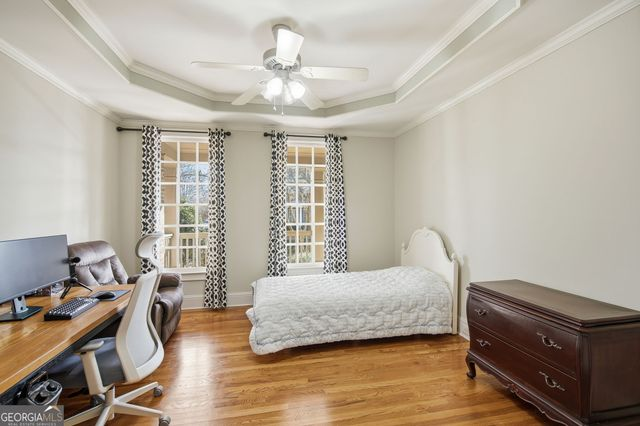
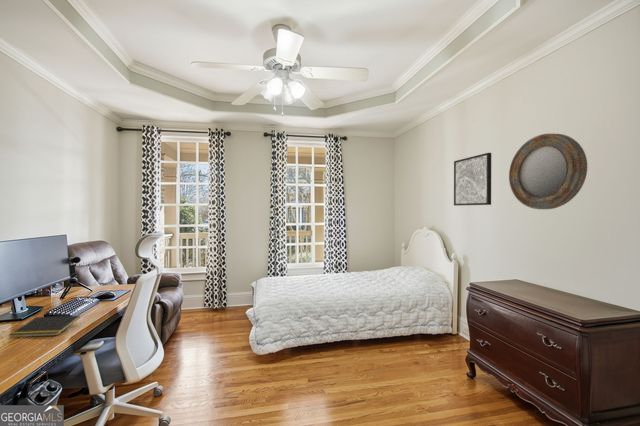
+ home mirror [508,133,588,210]
+ wall art [453,152,492,207]
+ notepad [9,315,81,338]
